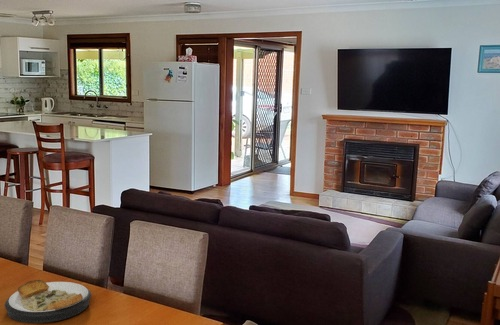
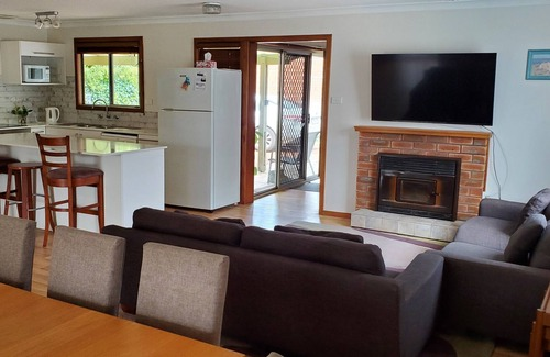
- plate [4,279,92,324]
